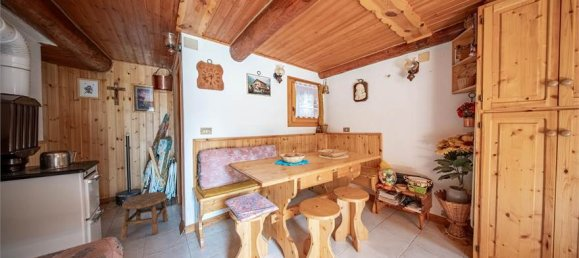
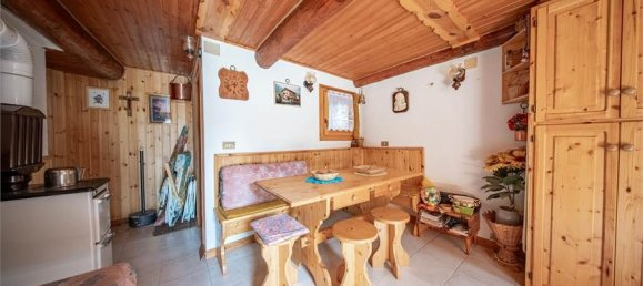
- stool [120,191,169,240]
